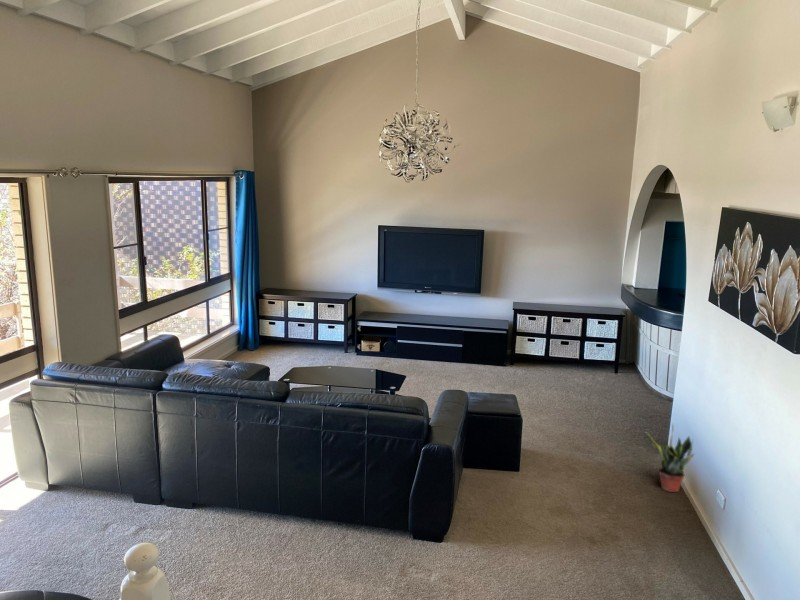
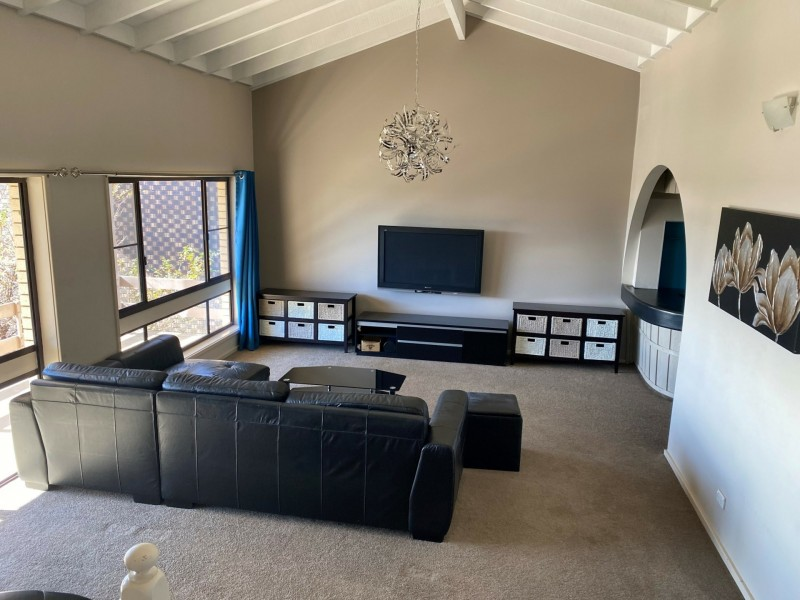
- potted plant [645,422,696,493]
